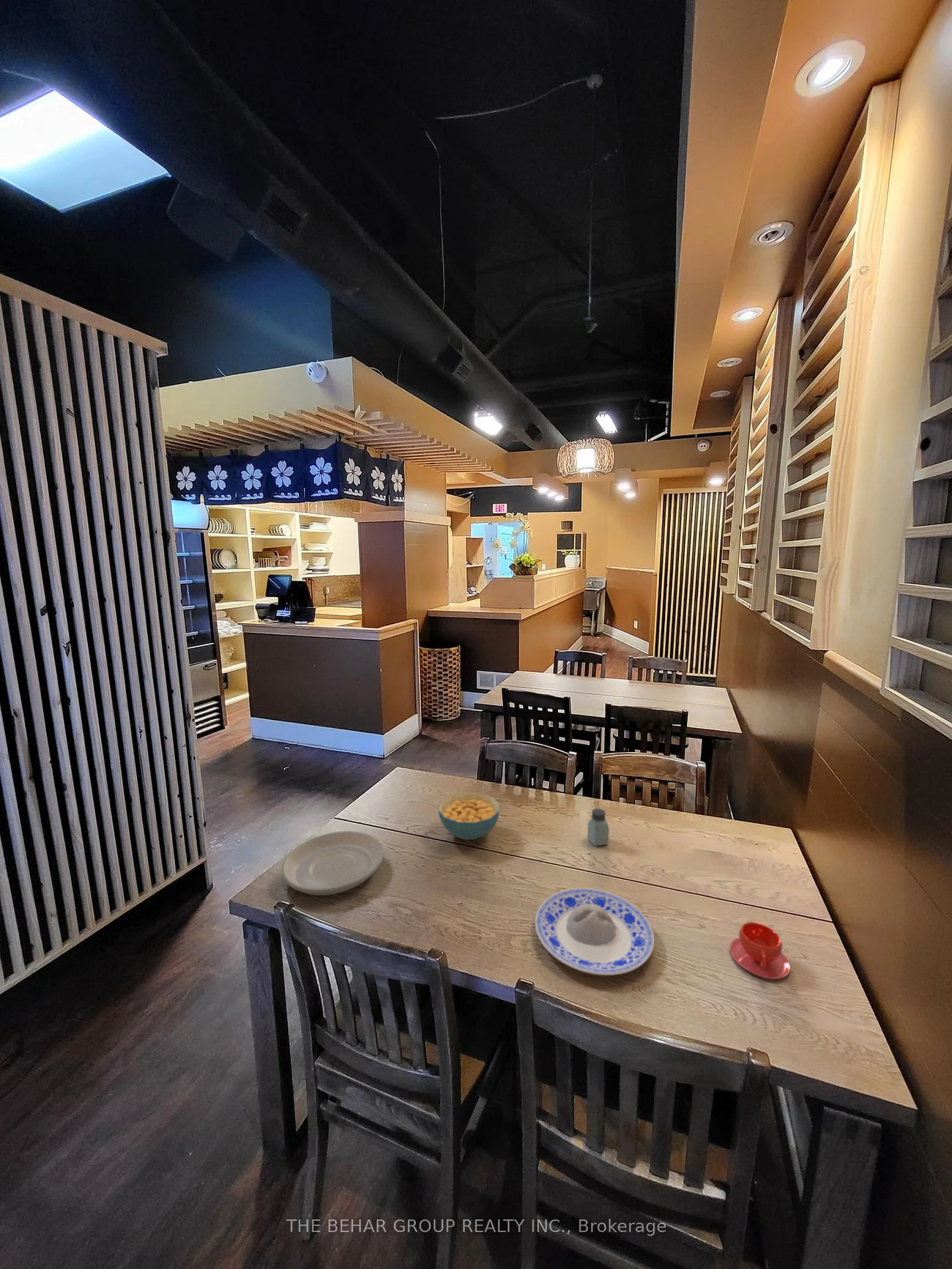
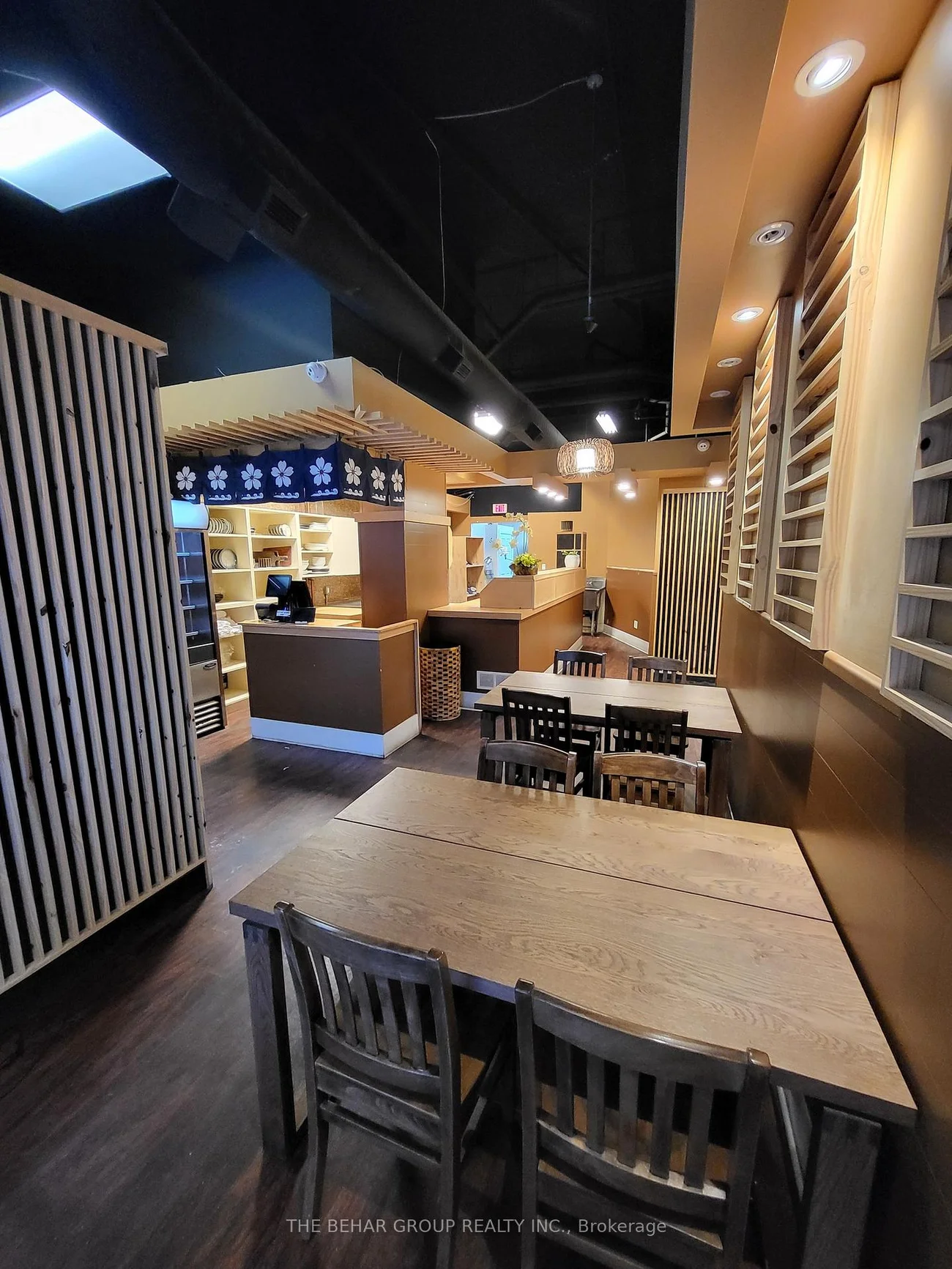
- cereal bowl [437,792,500,841]
- teacup [729,921,791,980]
- saltshaker [587,808,610,846]
- plate [280,830,384,896]
- plate [535,887,655,976]
